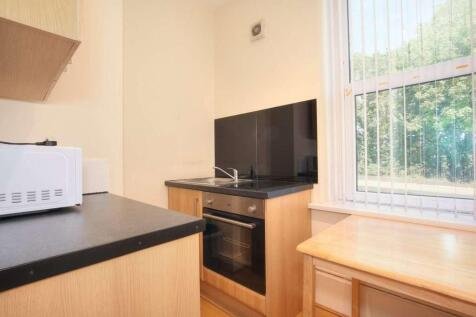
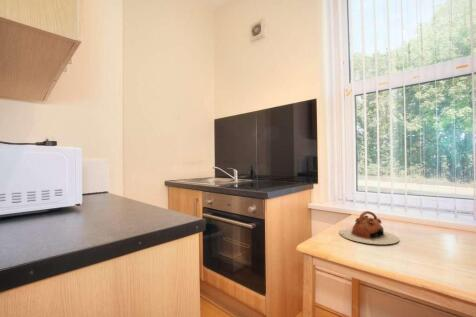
+ teapot [338,210,400,245]
